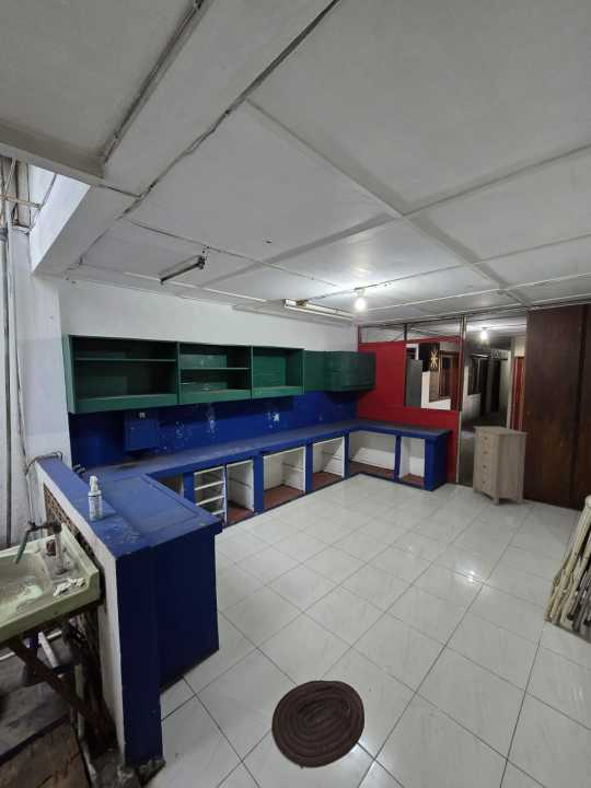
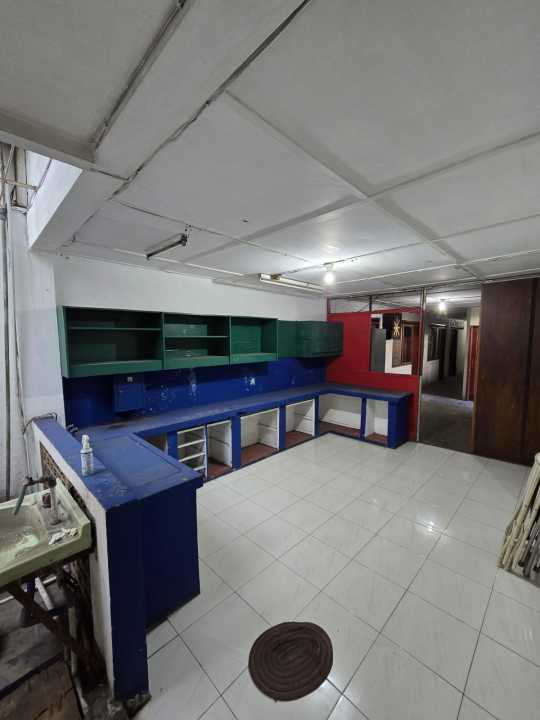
- storage cabinet [472,426,529,507]
